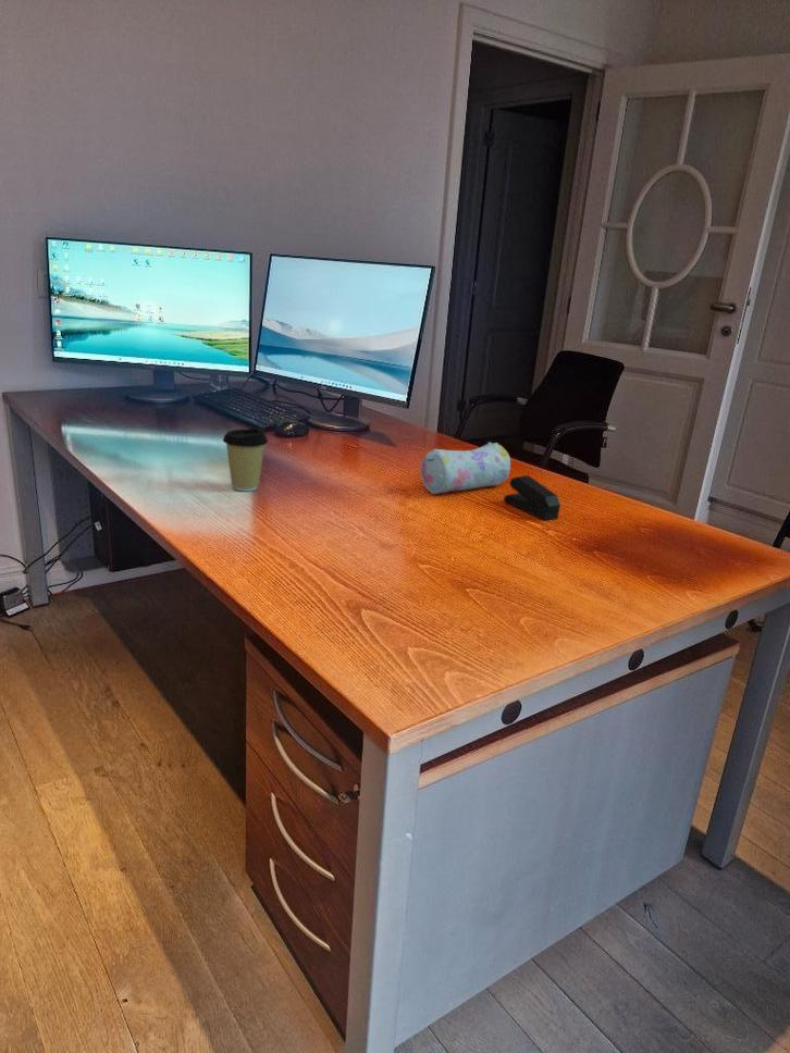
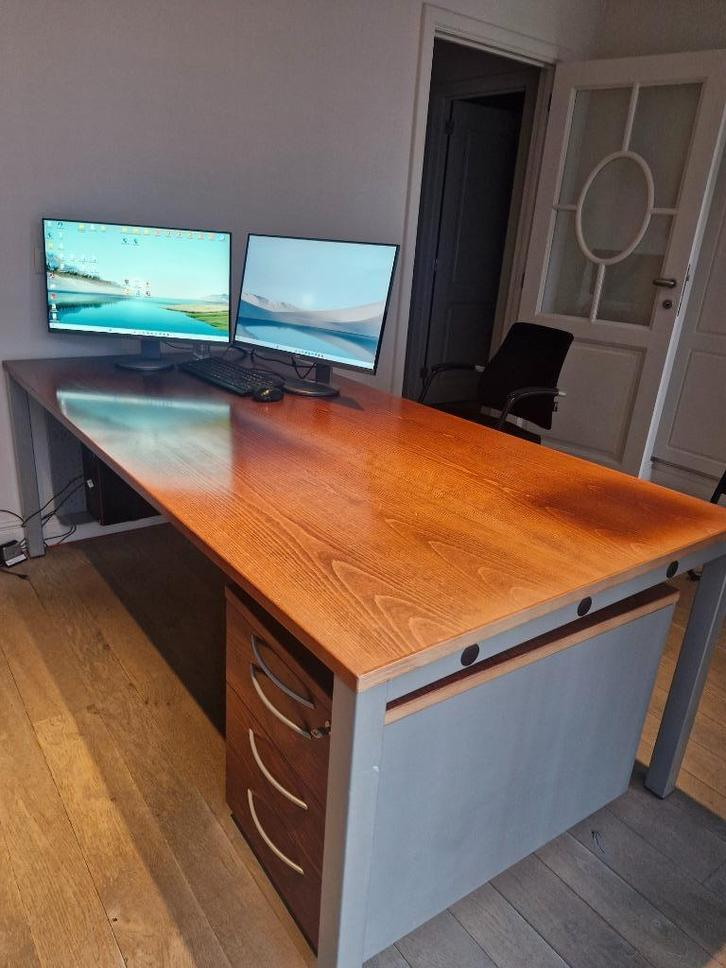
- coffee cup [222,426,269,493]
- stapler [503,474,561,522]
- pencil case [419,441,511,495]
